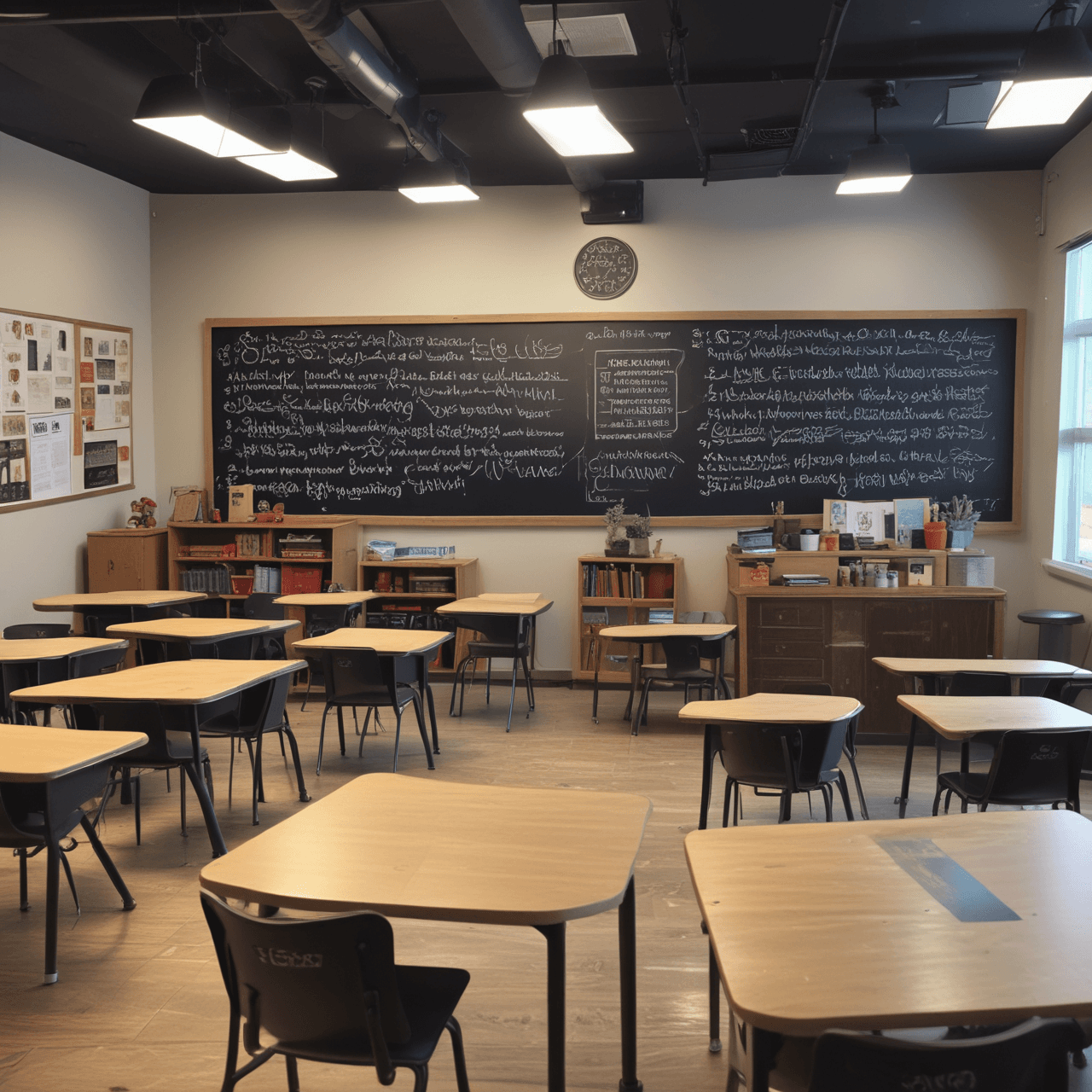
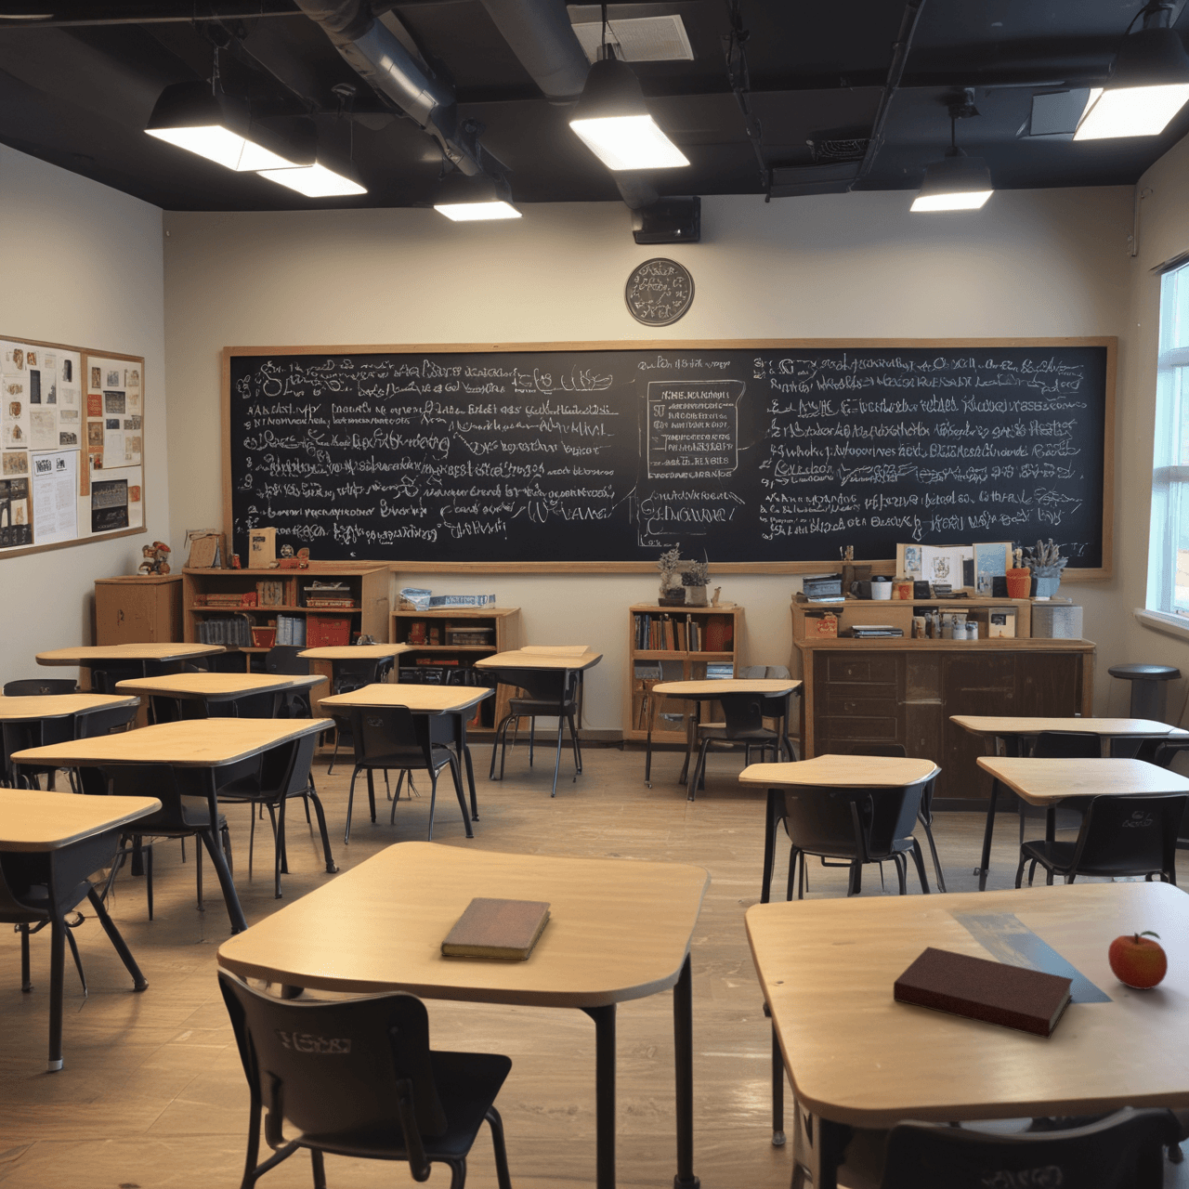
+ notebook [440,896,552,961]
+ fruit [1107,930,1168,990]
+ notebook [893,945,1075,1040]
